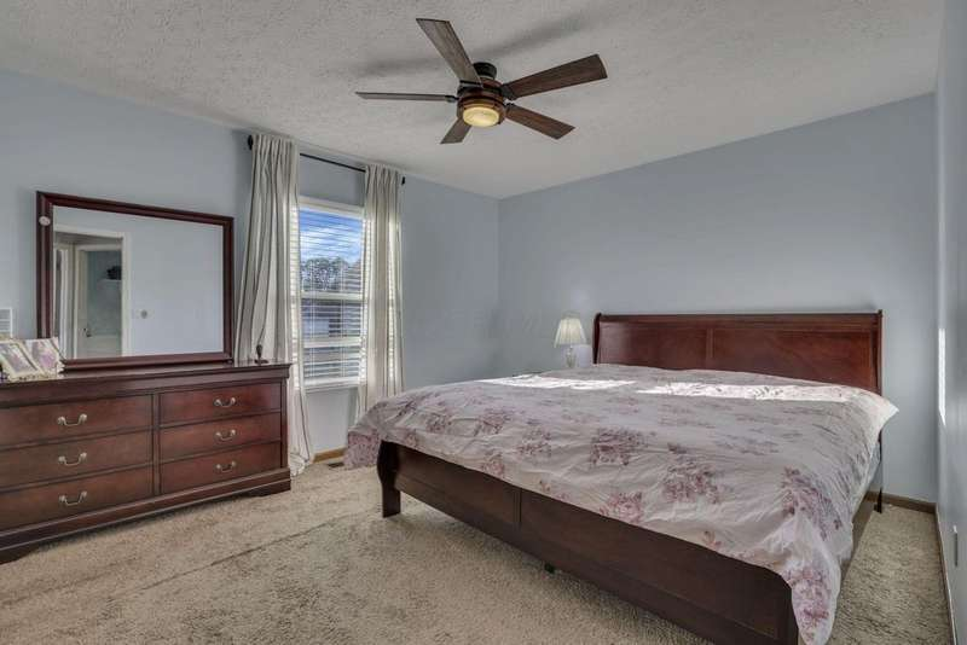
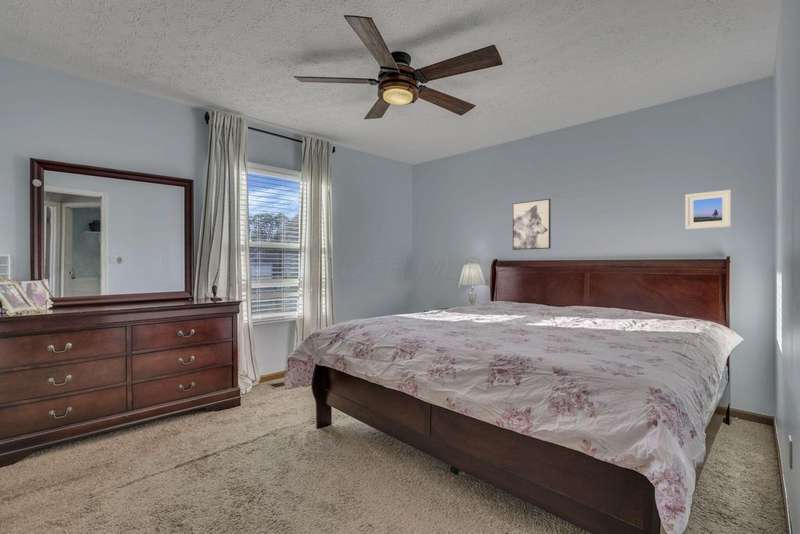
+ wall art [512,198,552,251]
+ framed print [684,189,732,230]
